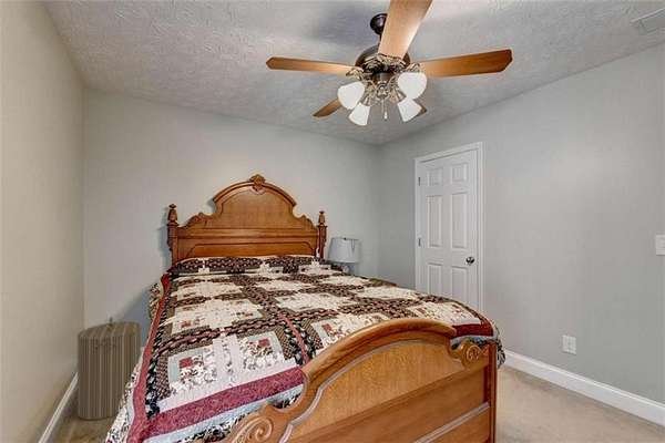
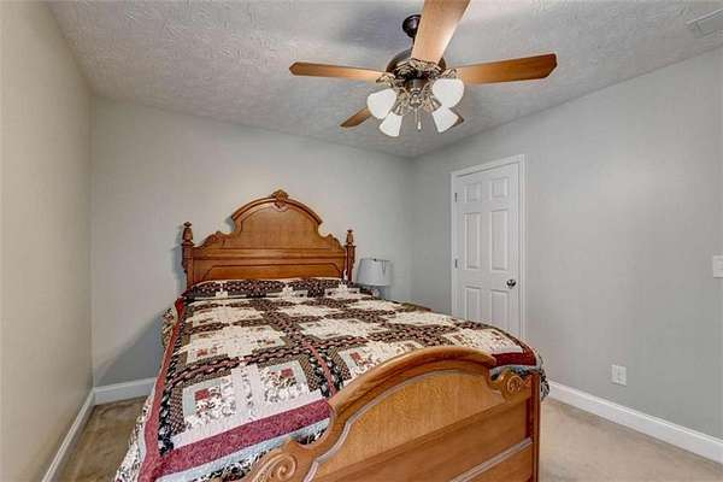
- laundry hamper [76,316,142,421]
